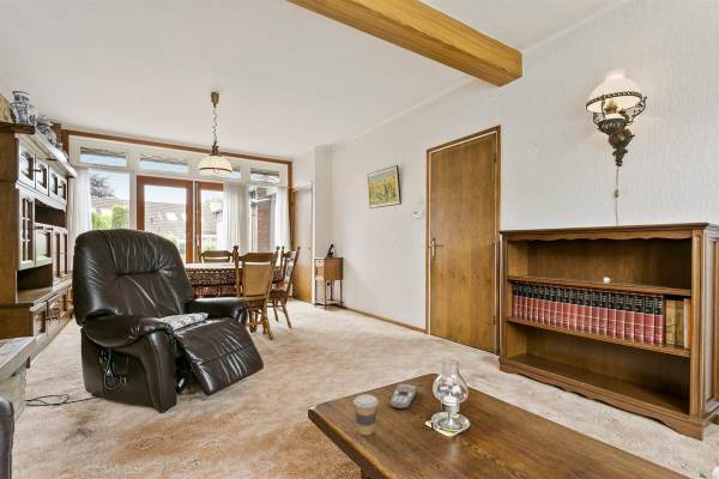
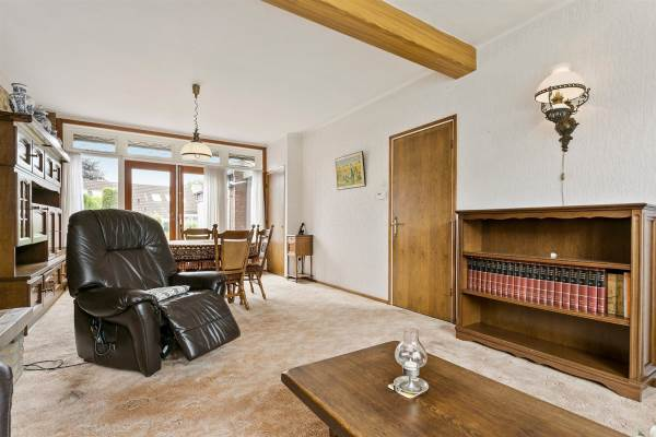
- coffee cup [352,393,380,436]
- remote control [388,383,418,410]
